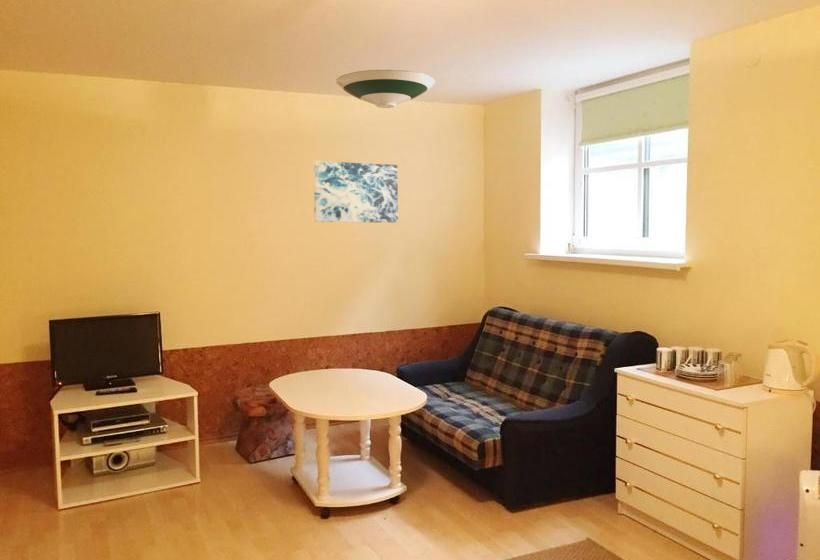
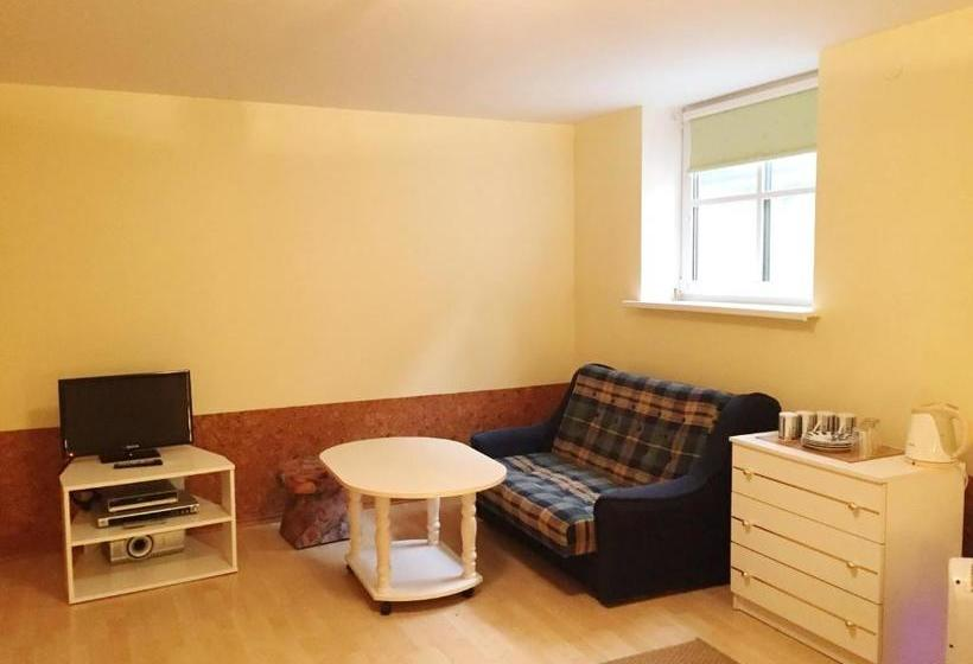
- wall art [313,160,399,223]
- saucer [335,69,436,109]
